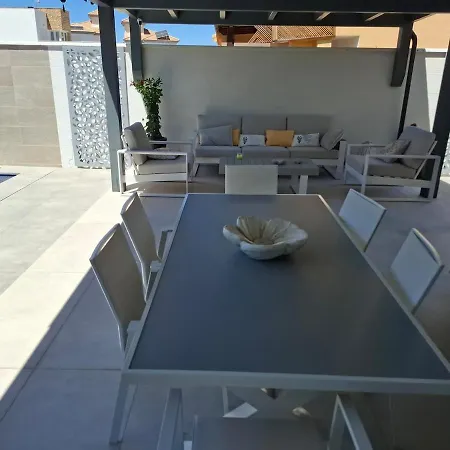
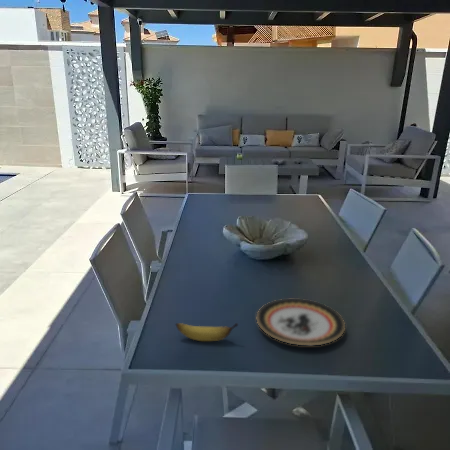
+ banana [174,322,239,342]
+ plate [256,298,346,346]
